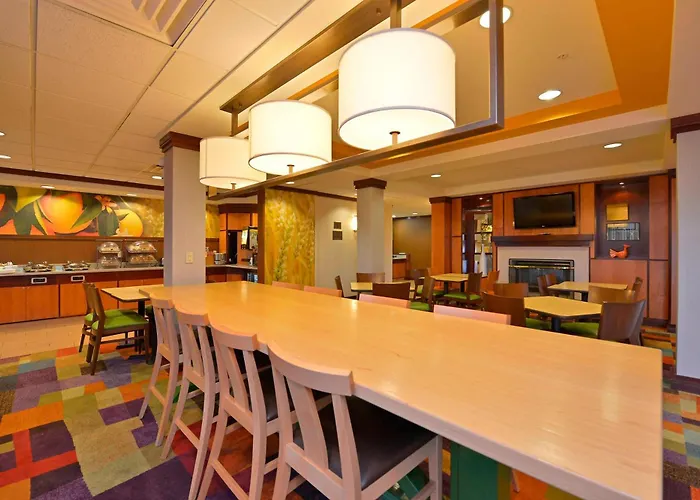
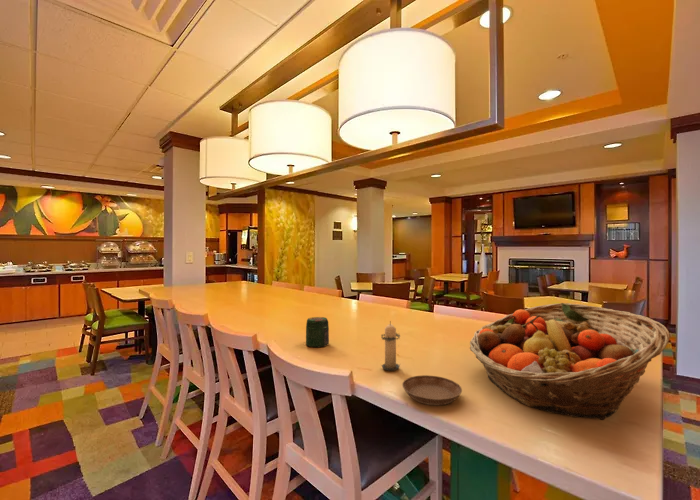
+ saucer [401,374,463,406]
+ fruit basket [469,302,671,421]
+ candle [380,320,402,372]
+ jar [305,316,330,348]
